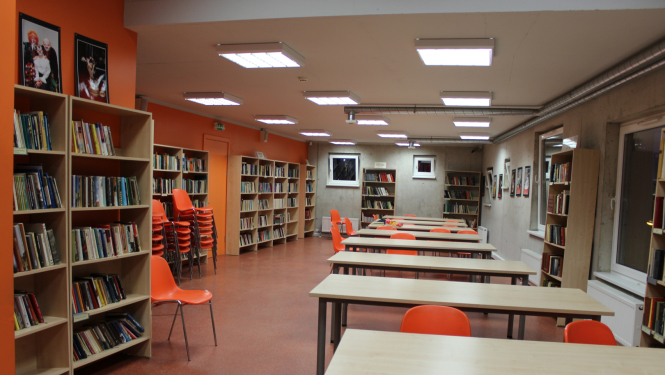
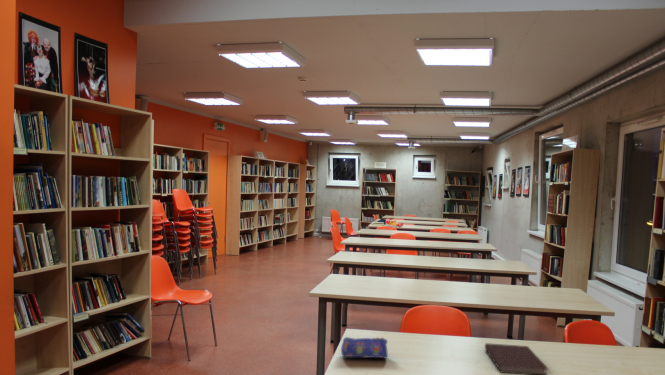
+ notebook [484,342,550,375]
+ pencil case [340,336,389,359]
